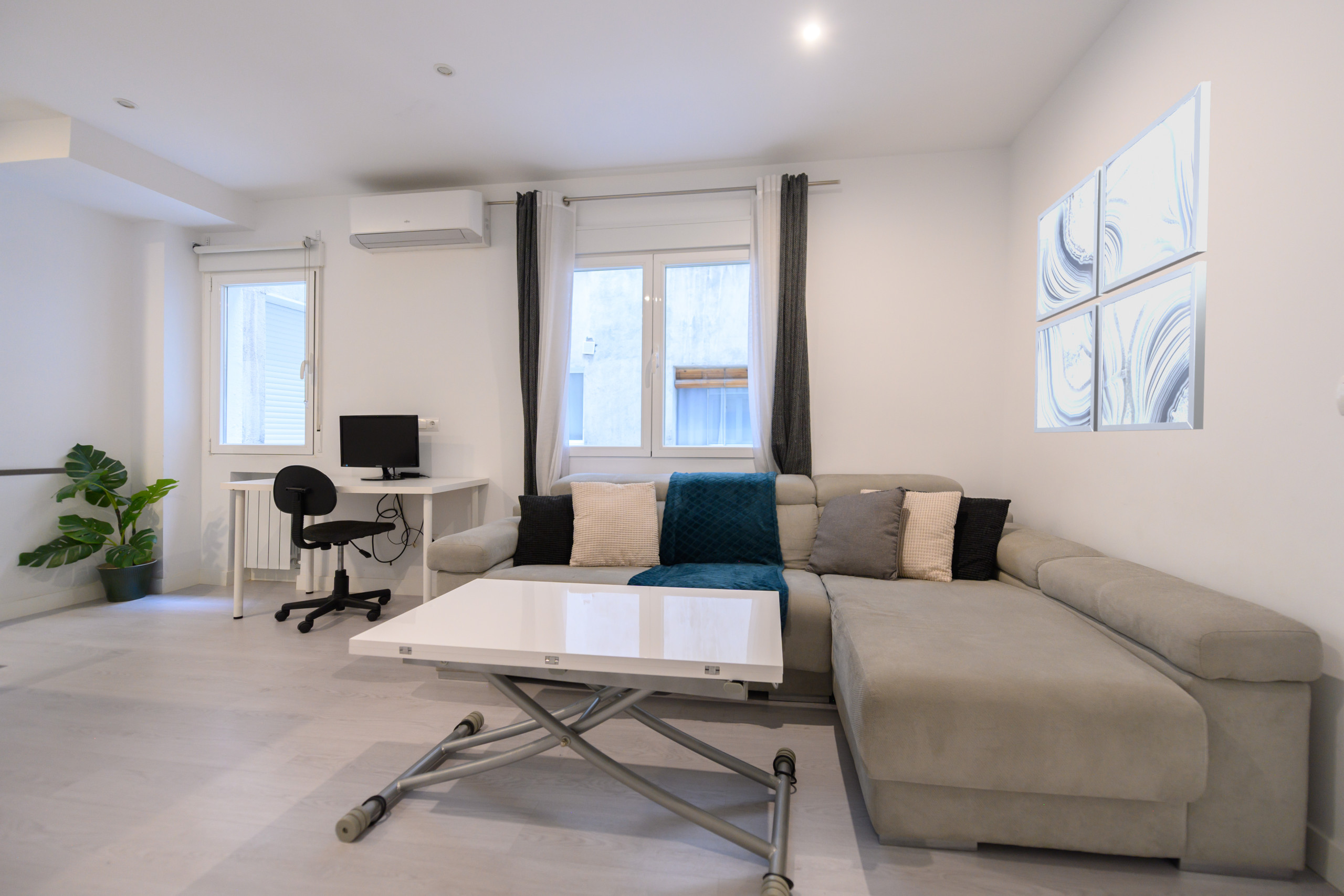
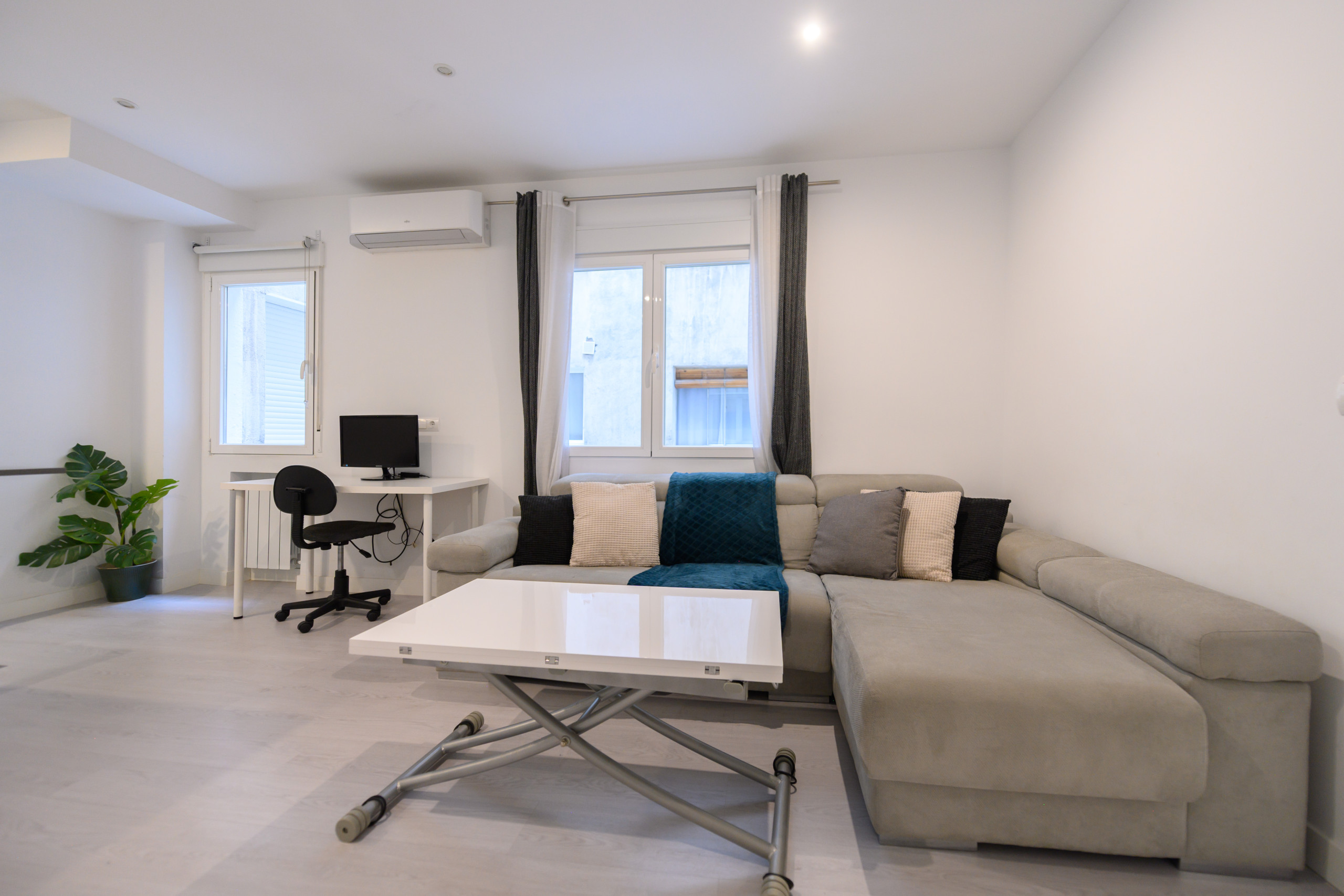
- wall art [1034,81,1212,433]
